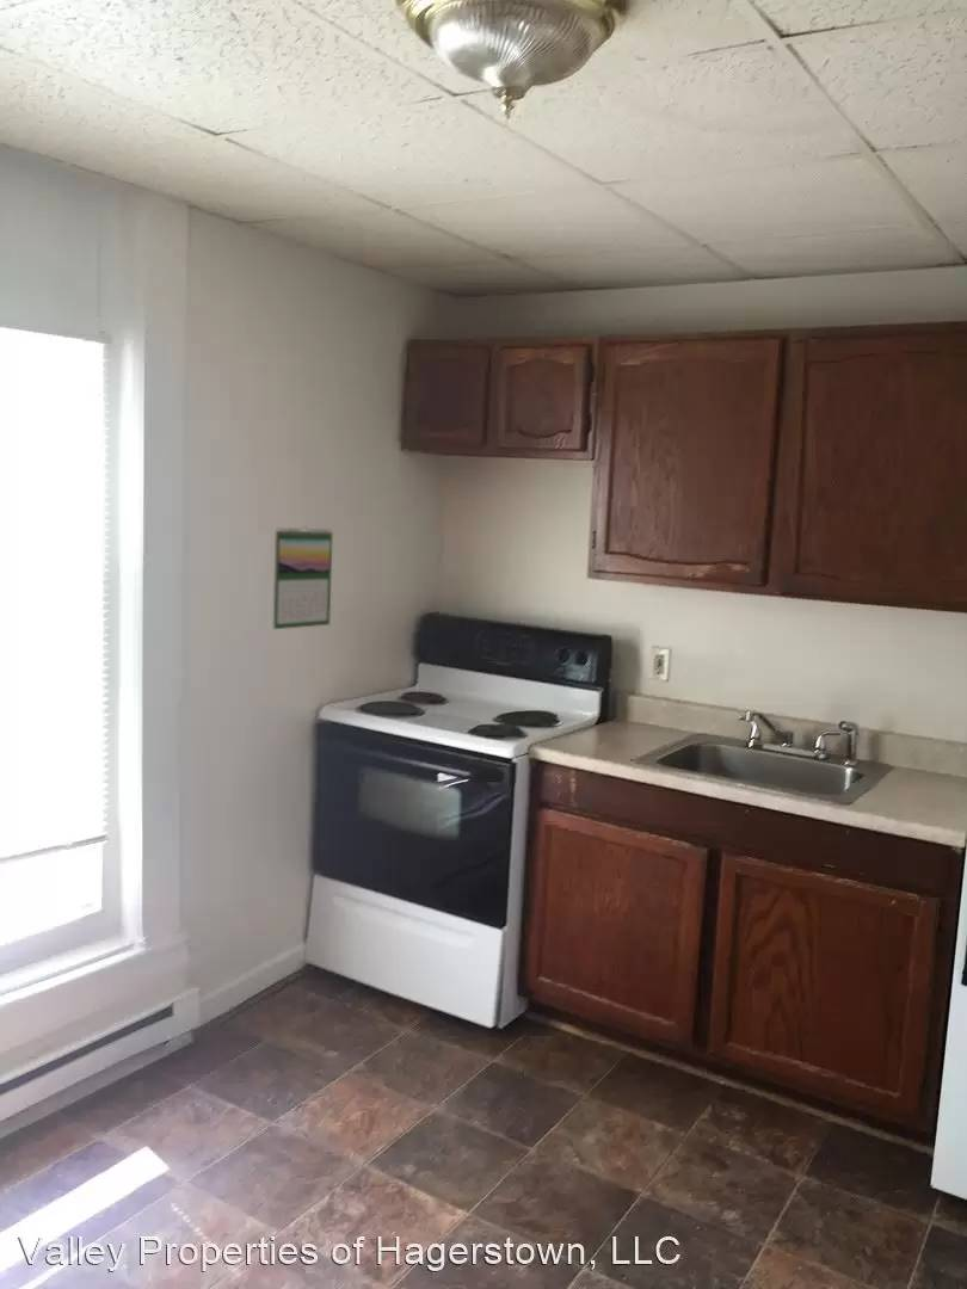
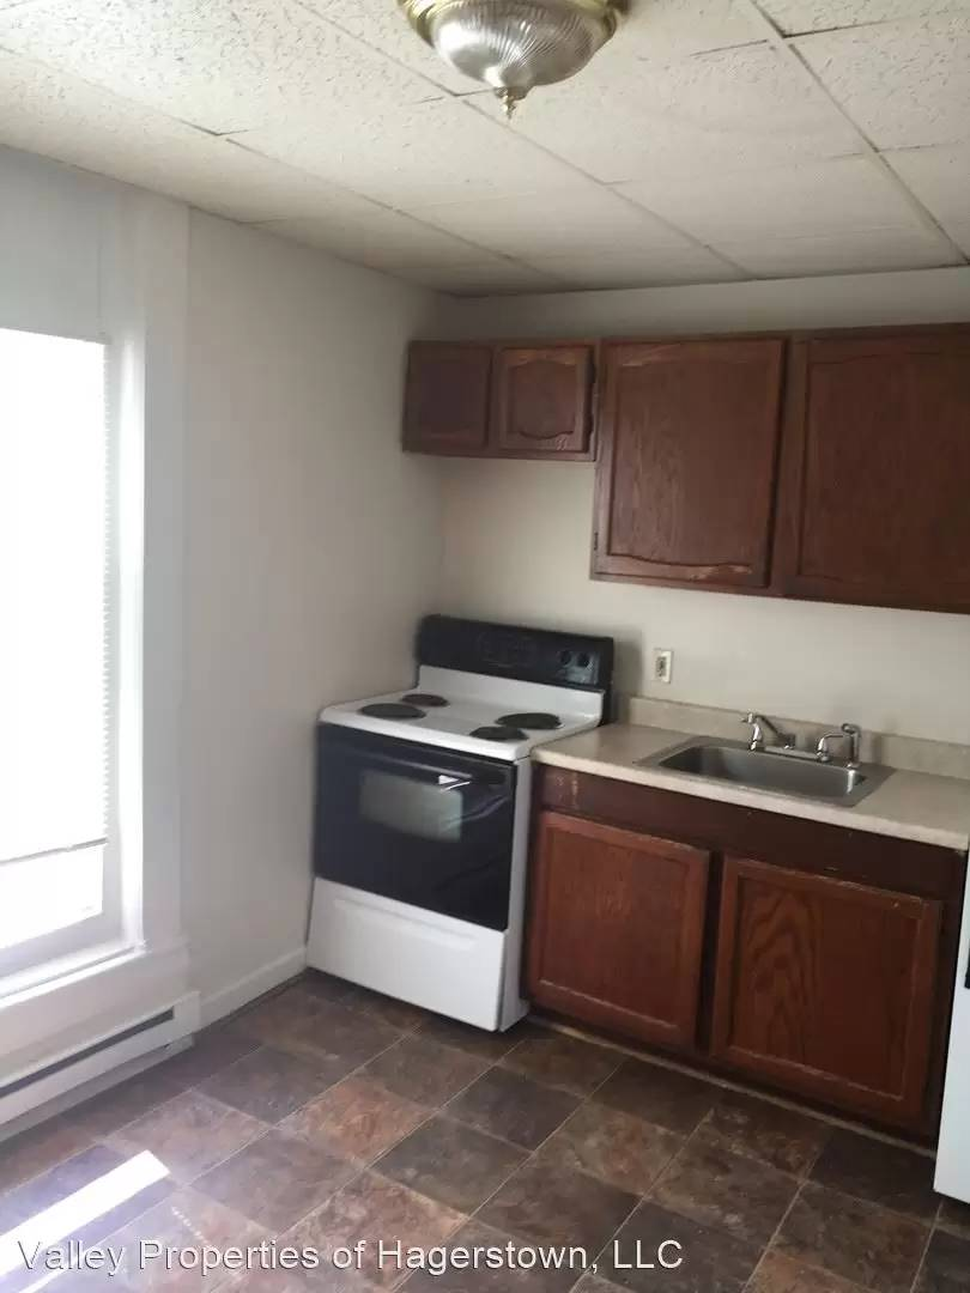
- calendar [272,525,334,630]
